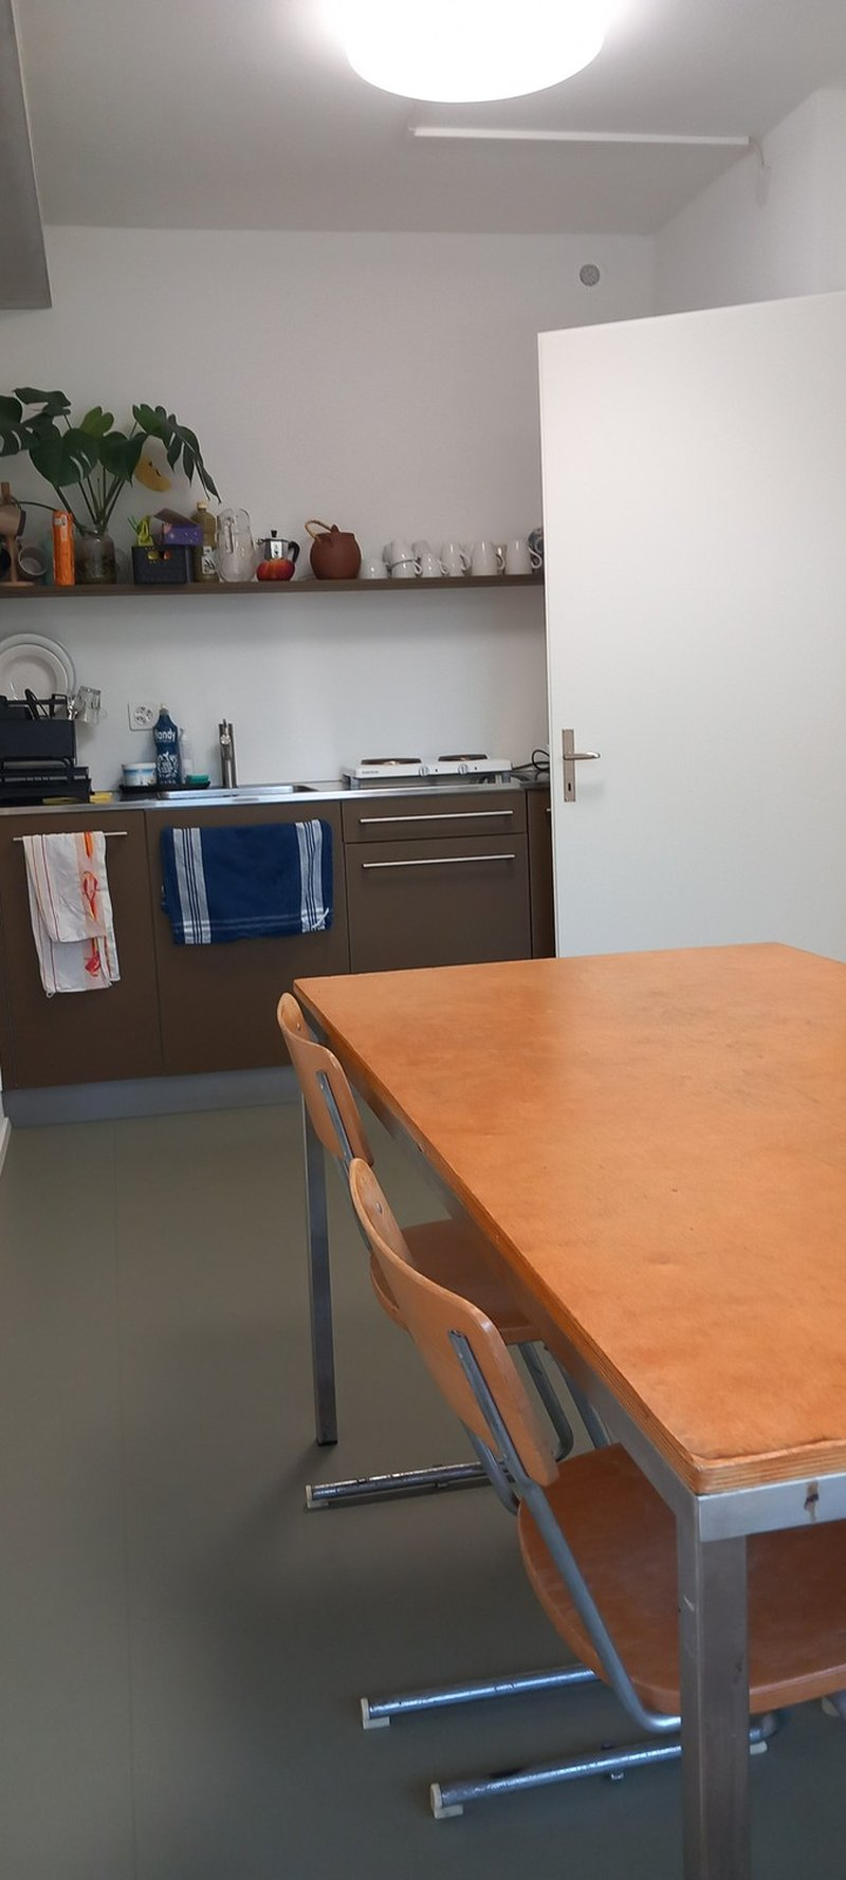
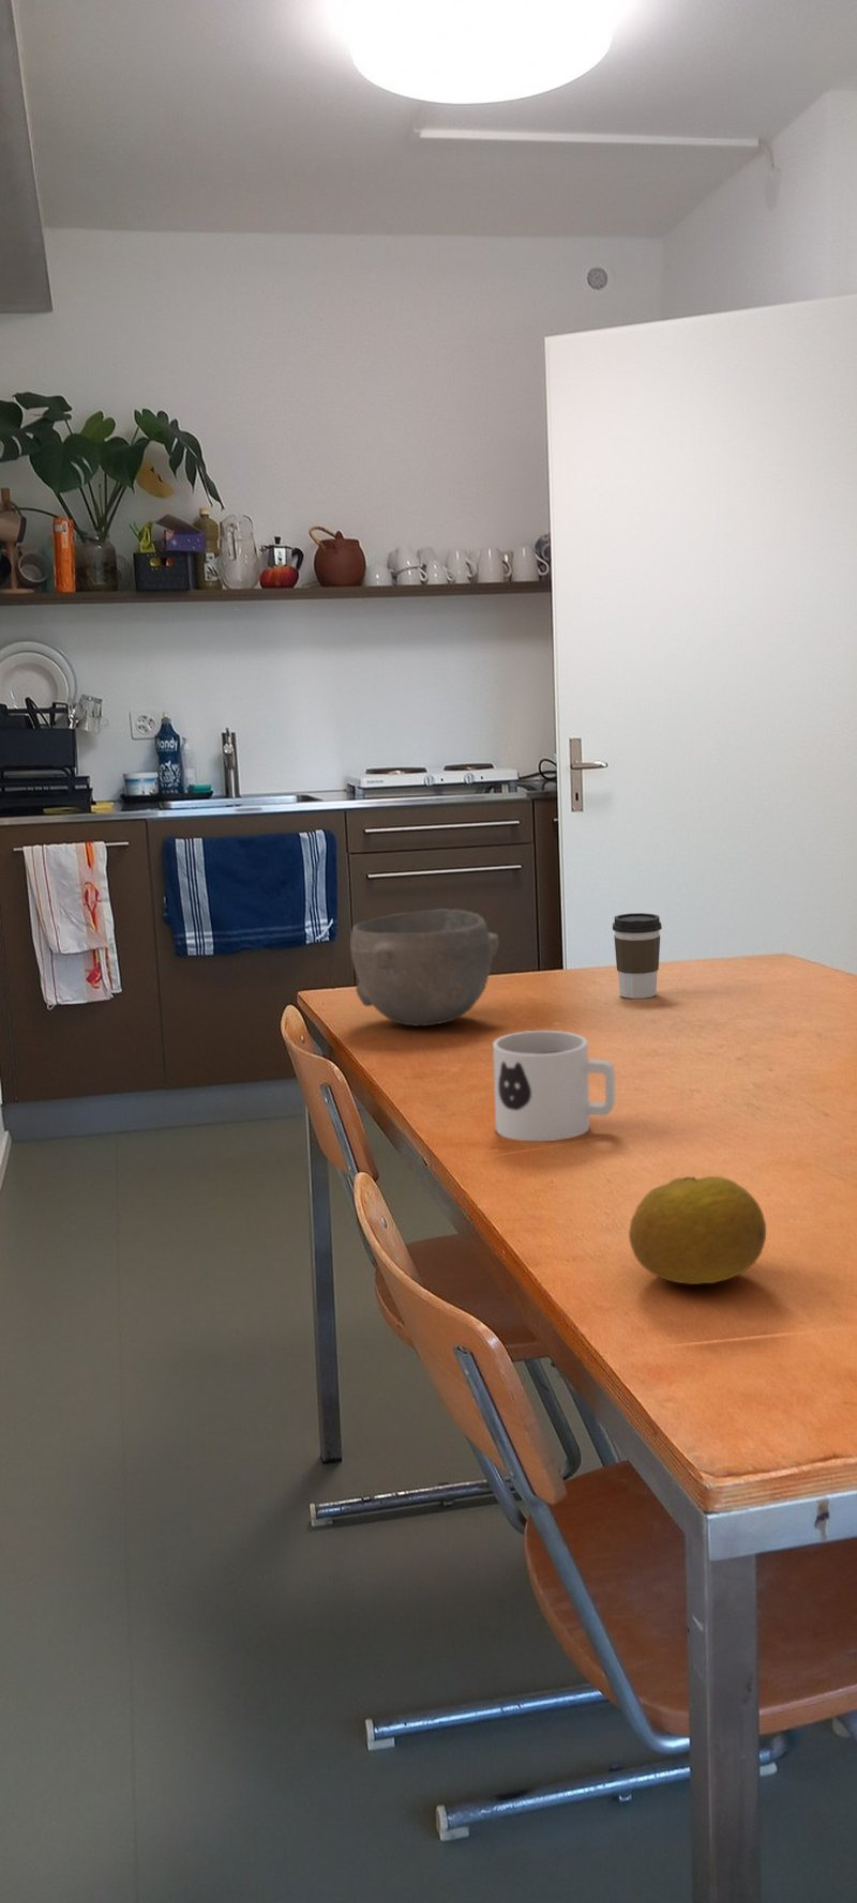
+ bowl [350,908,500,1027]
+ coffee cup [612,911,662,1000]
+ fruit [628,1175,767,1285]
+ mug [492,1029,615,1142]
